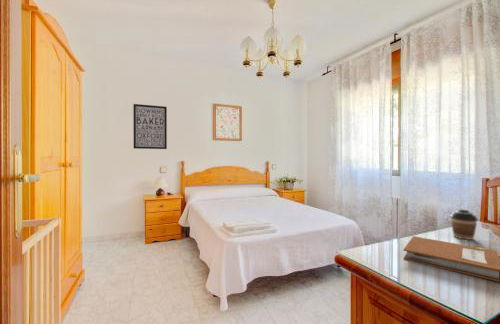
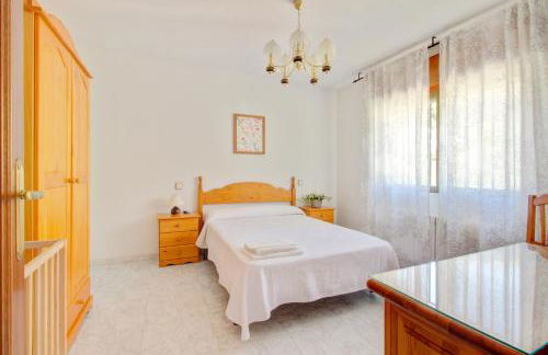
- coffee cup [449,208,479,241]
- notebook [403,235,500,283]
- wall art [132,103,168,150]
